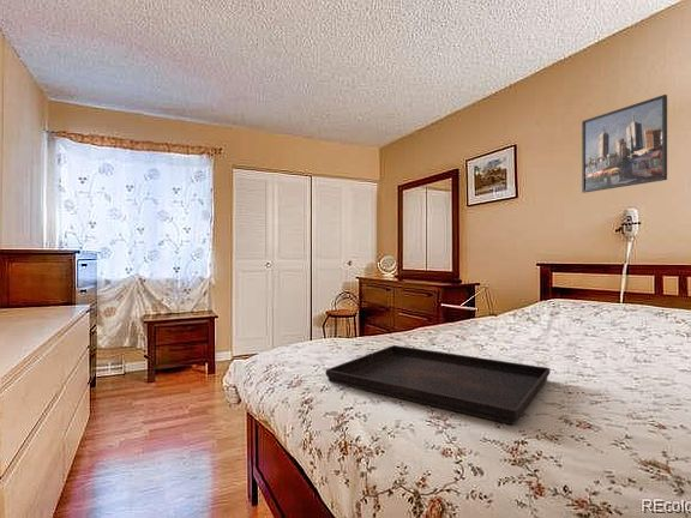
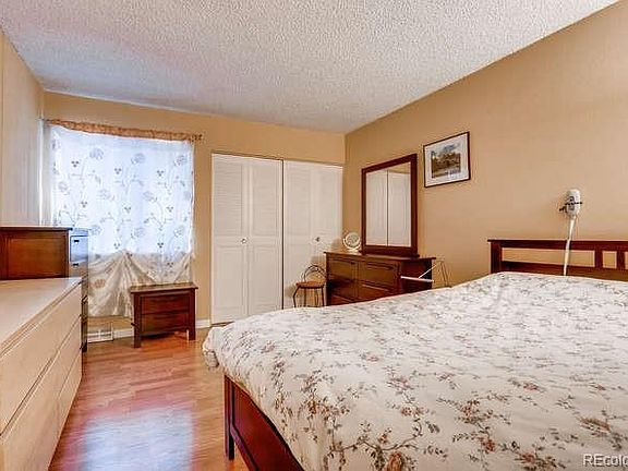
- serving tray [324,344,552,426]
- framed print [581,94,668,194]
